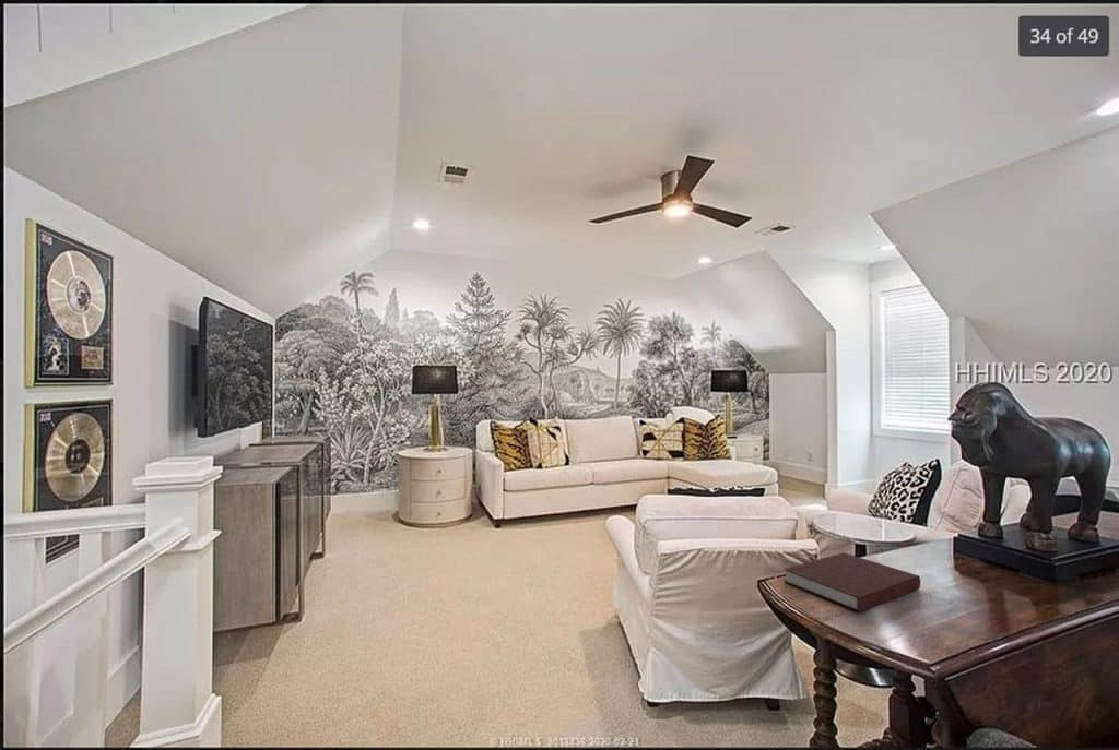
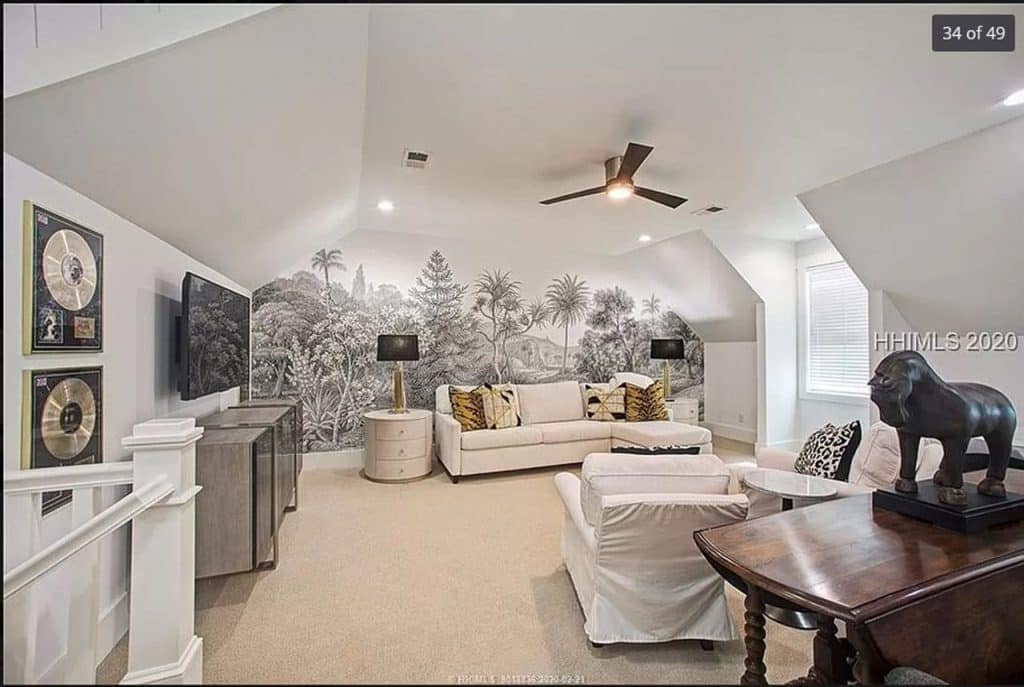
- notebook [782,551,921,612]
